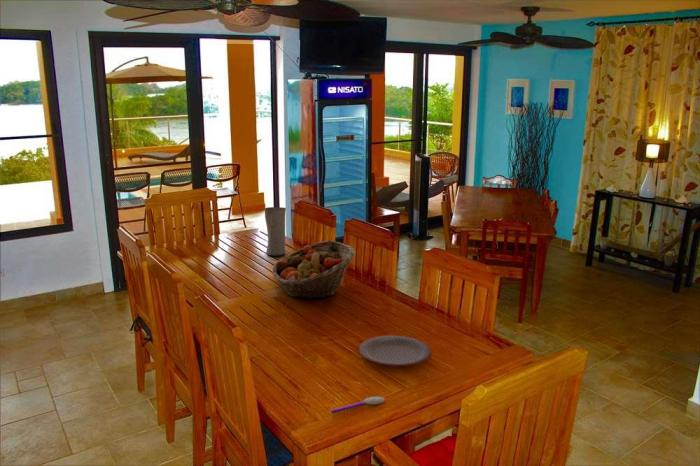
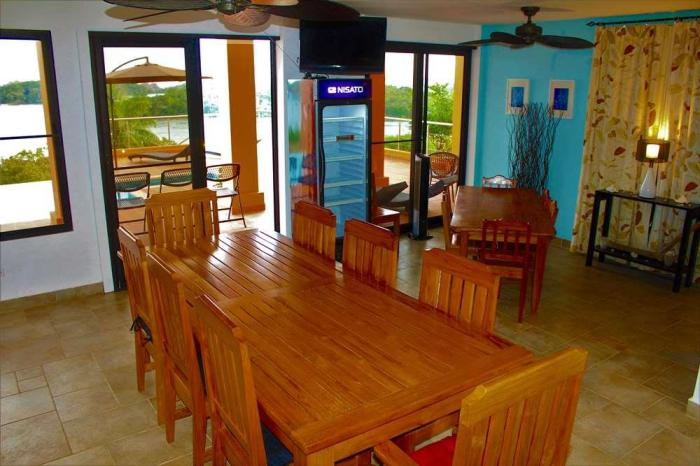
- fruit basket [271,240,356,300]
- plate [358,334,432,367]
- spoon [330,396,386,414]
- vase [264,206,287,257]
